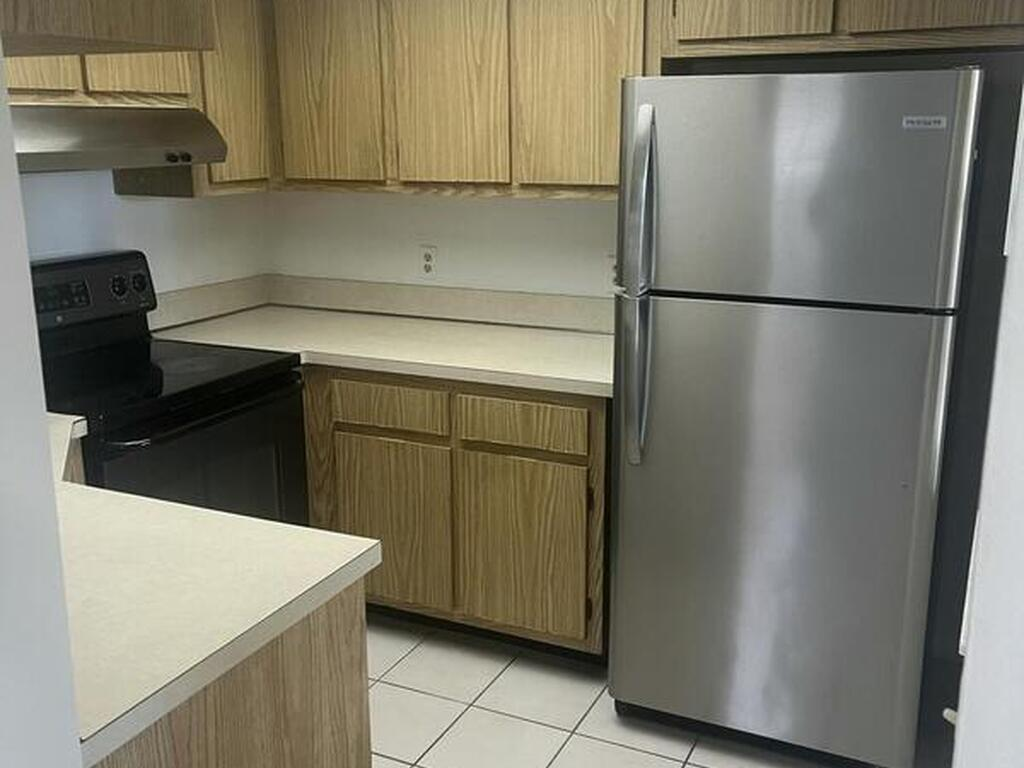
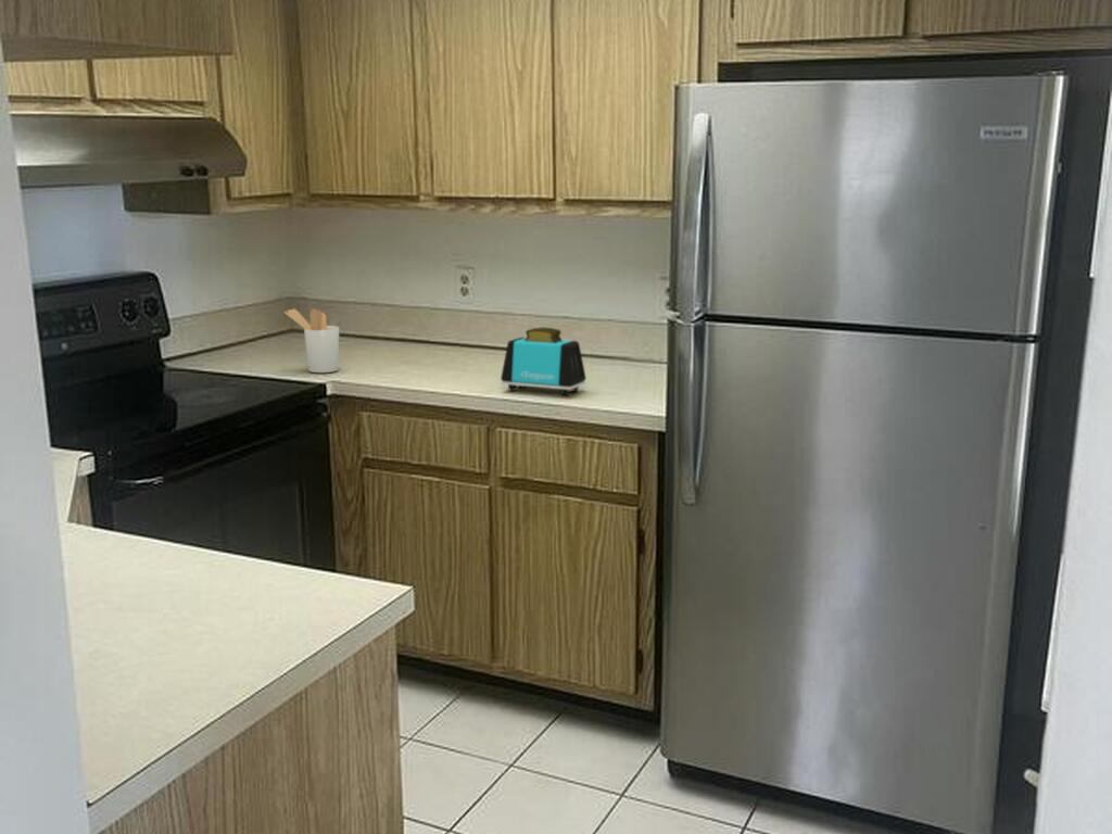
+ toaster [500,326,587,396]
+ utensil holder [283,307,340,374]
